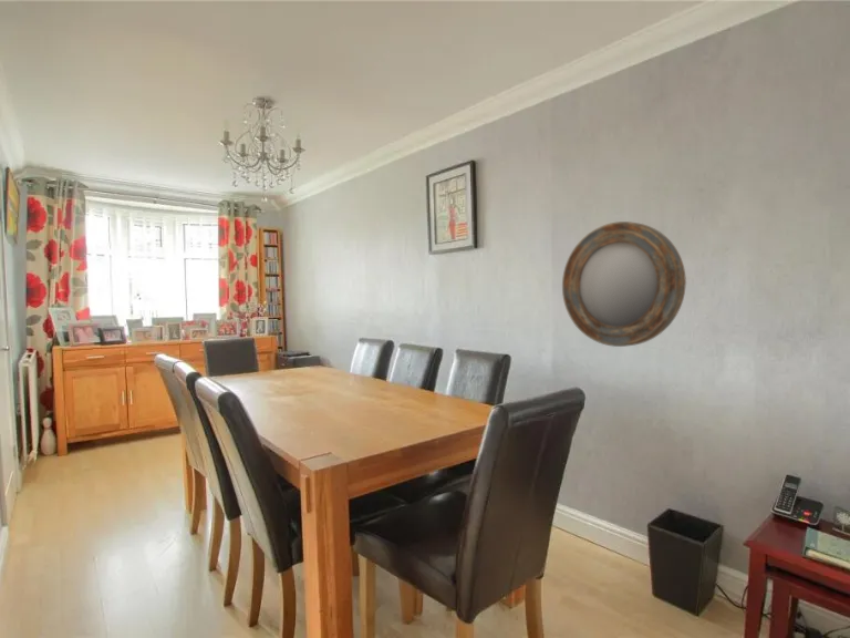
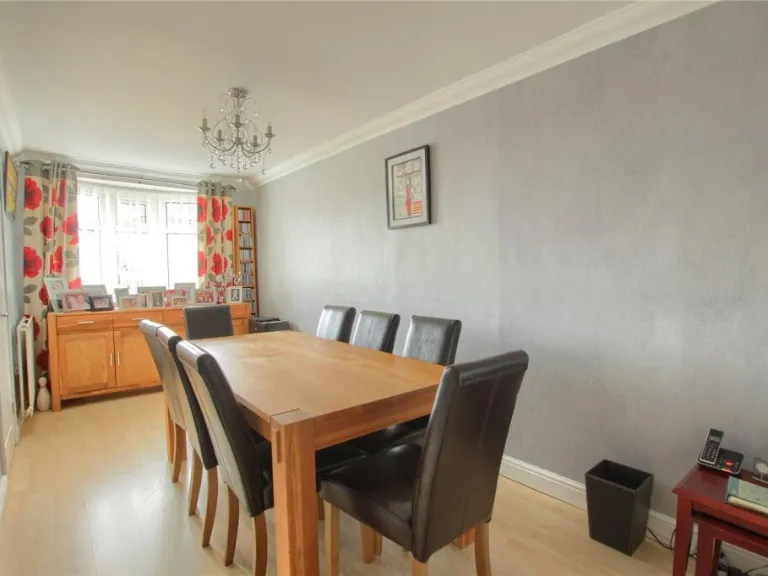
- home mirror [561,220,687,348]
